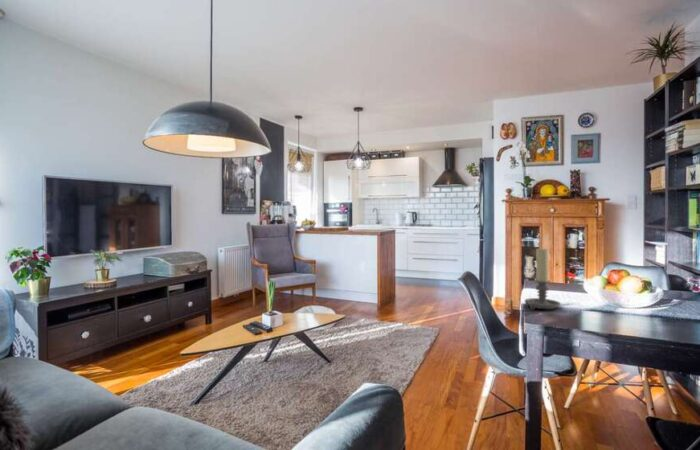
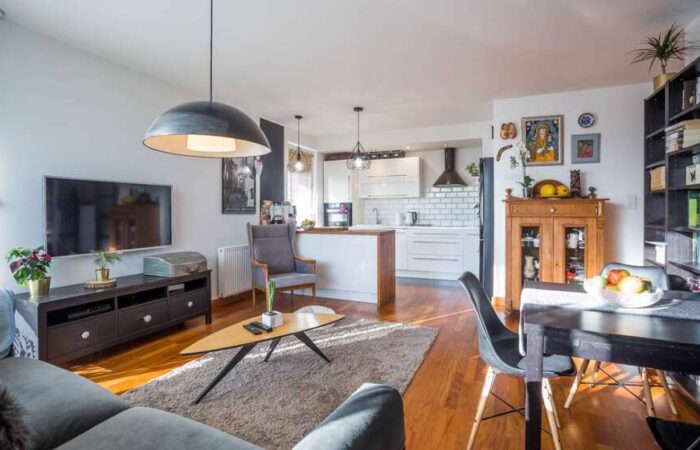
- candle holder [524,247,562,310]
